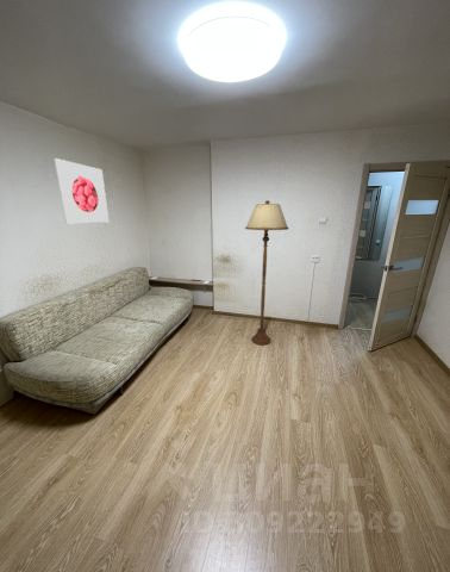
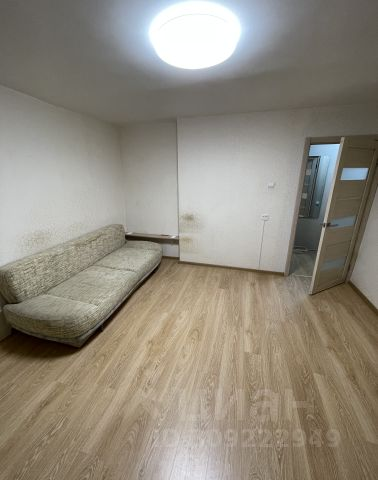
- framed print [54,157,110,224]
- floor lamp [244,199,289,346]
